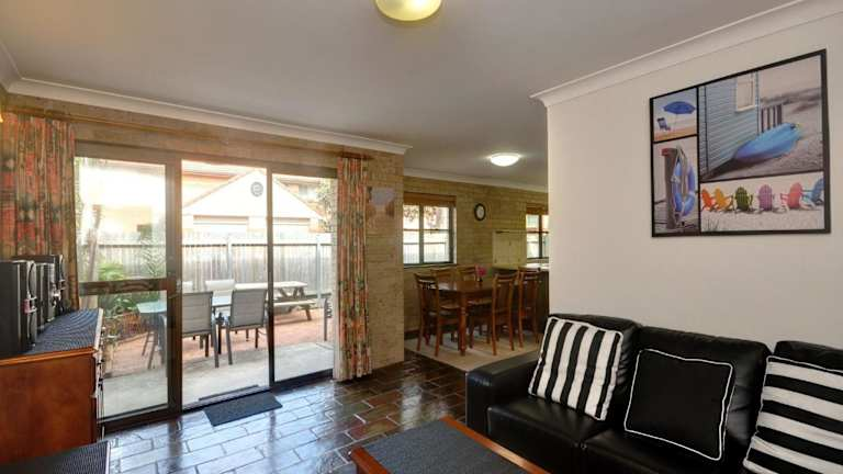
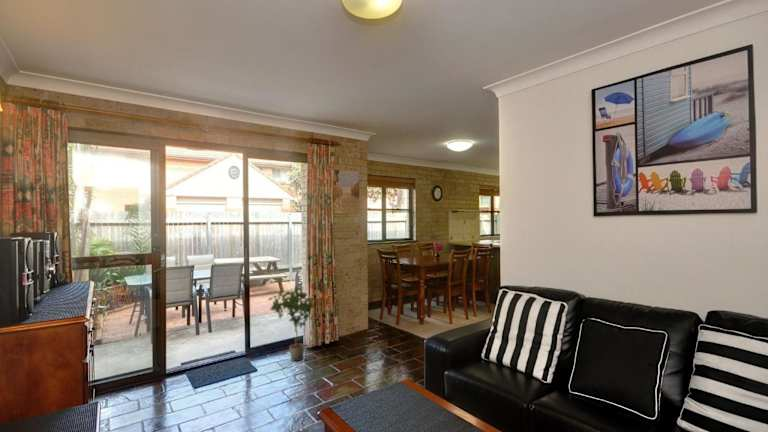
+ potted plant [267,284,315,362]
